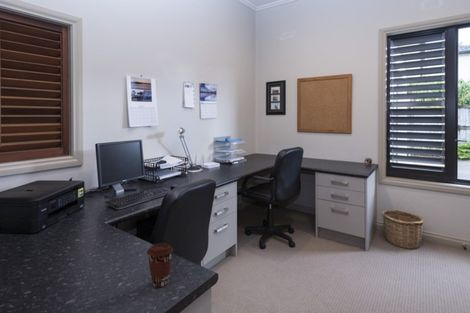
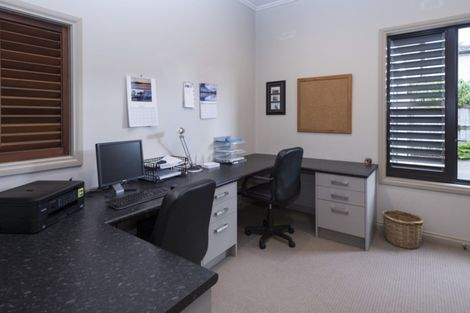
- coffee cup [146,243,174,288]
